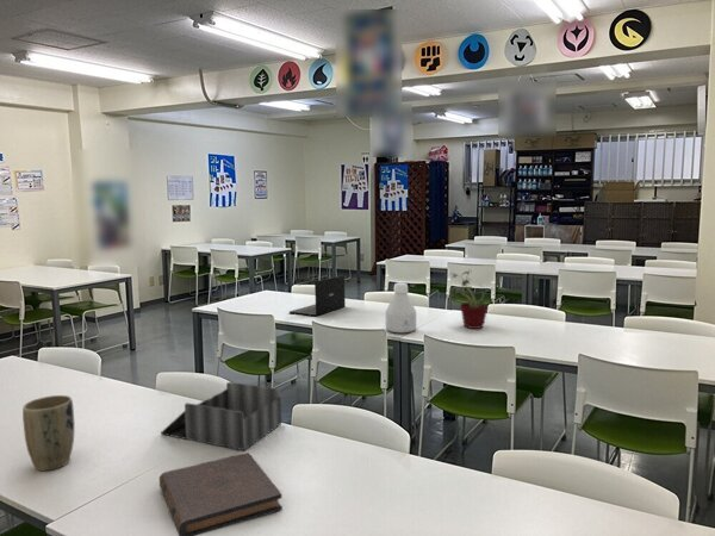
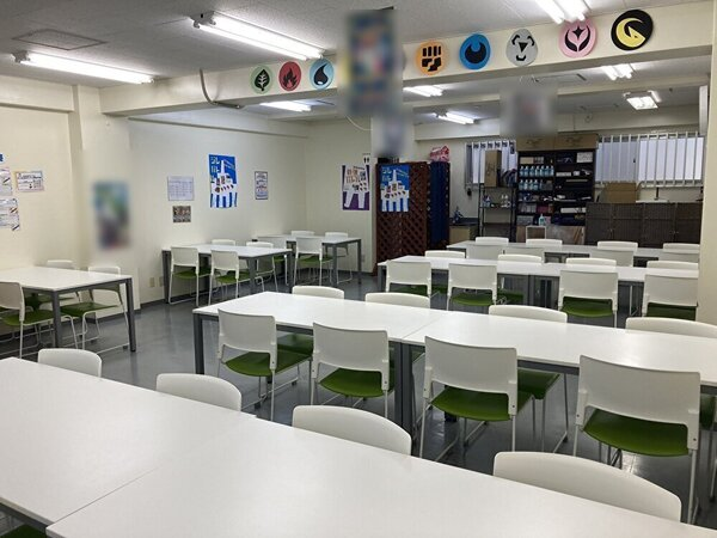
- laptop [288,274,347,317]
- bottle [385,281,417,334]
- book [158,451,284,536]
- potted plant [447,269,495,330]
- plant pot [21,394,75,472]
- desk organizer [160,381,282,451]
